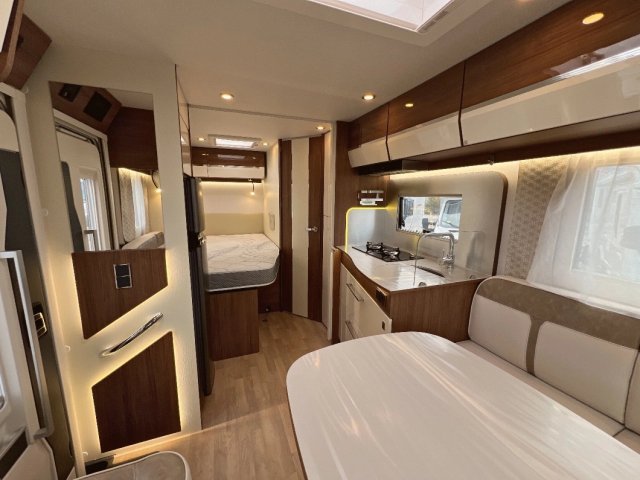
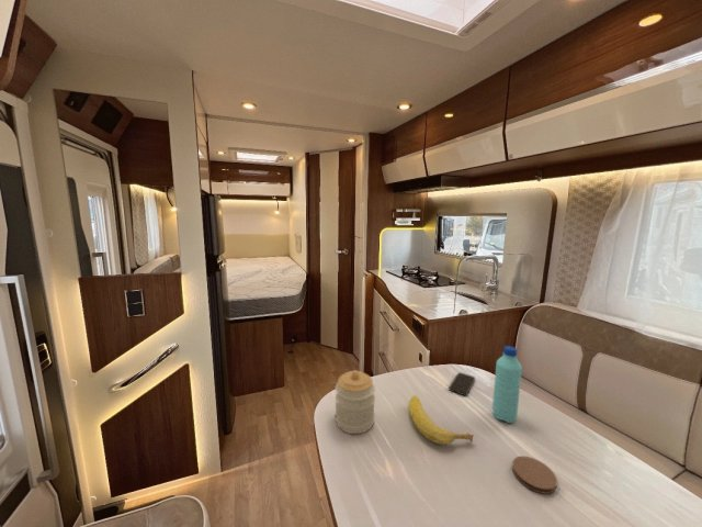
+ smartphone [448,371,476,396]
+ fruit [408,394,475,446]
+ jar [335,369,376,435]
+ water bottle [491,345,523,424]
+ coaster [511,455,558,495]
